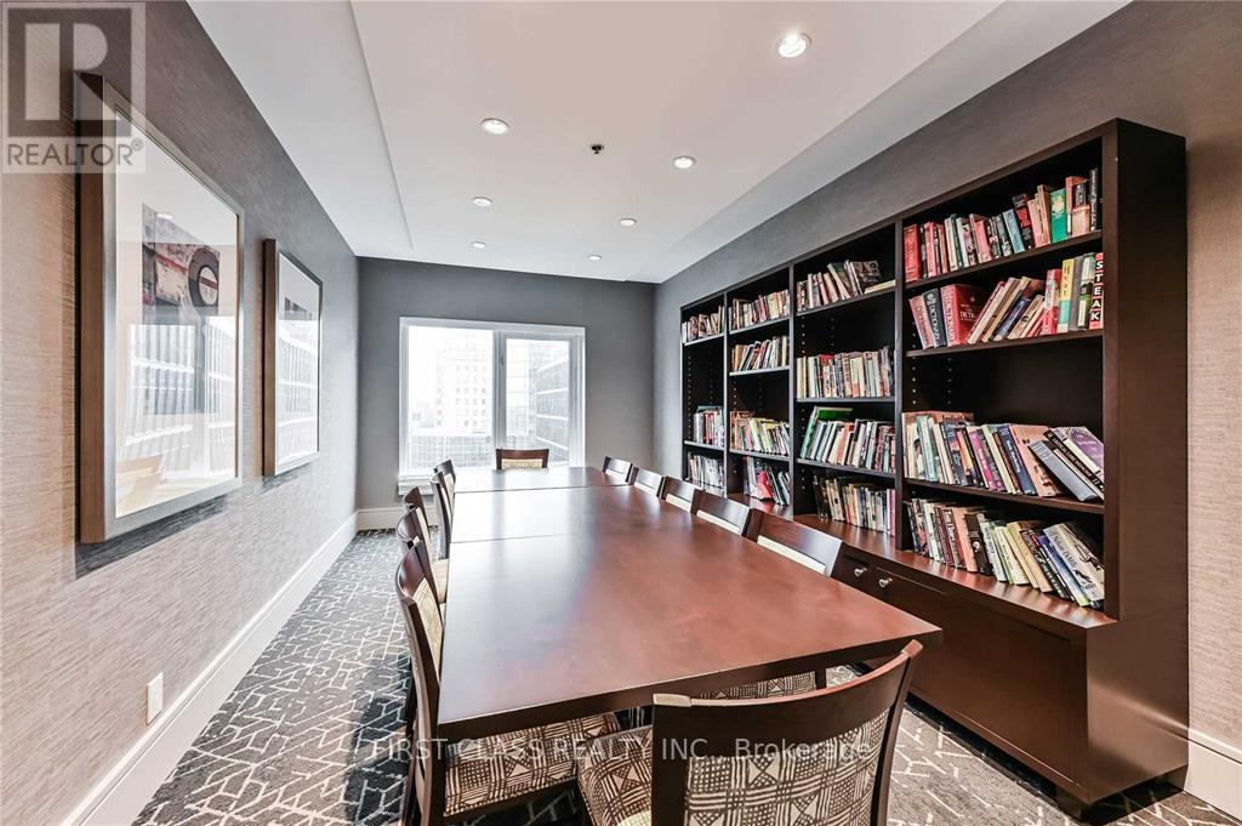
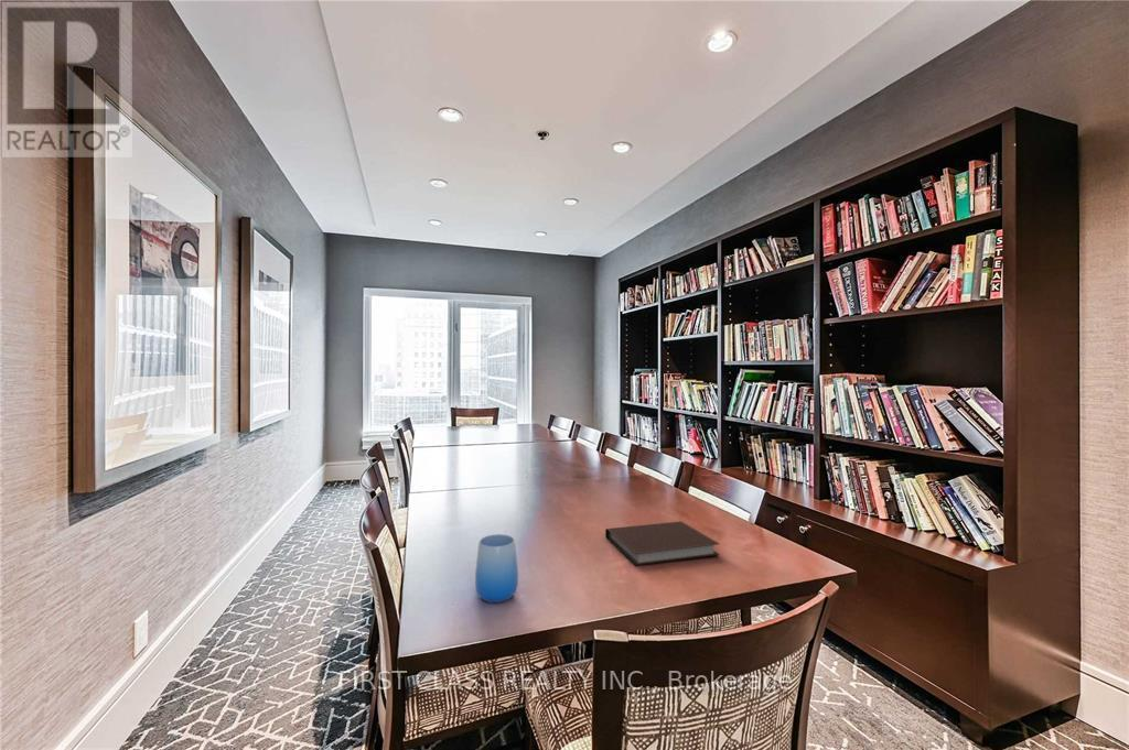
+ cup [474,533,519,604]
+ notebook [604,521,721,567]
